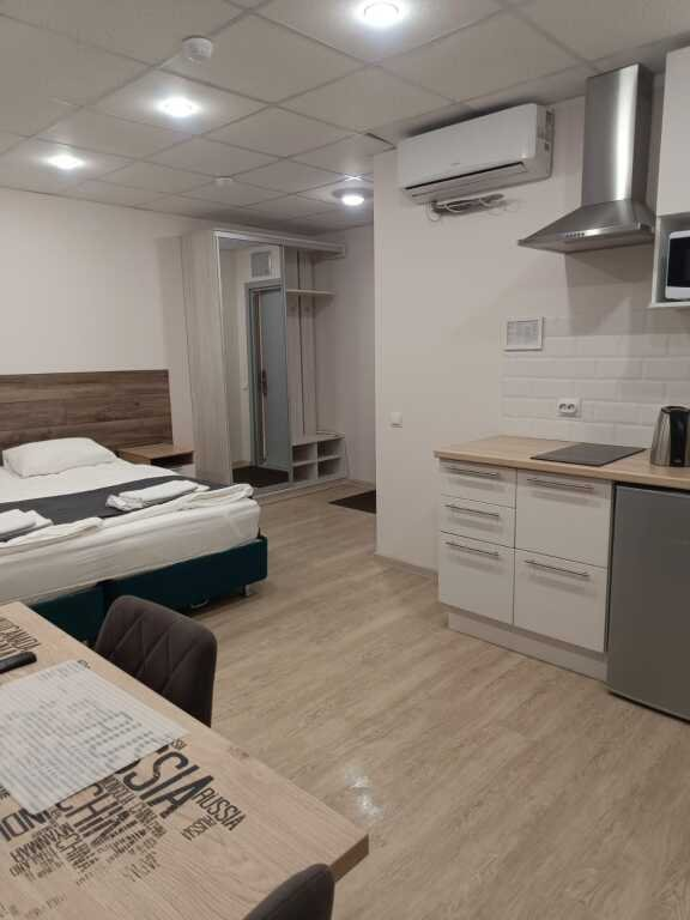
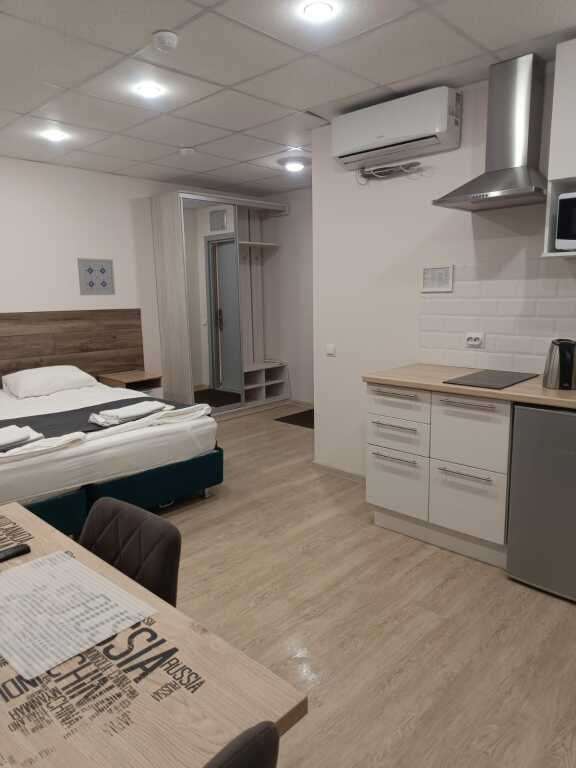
+ wall art [76,257,116,296]
